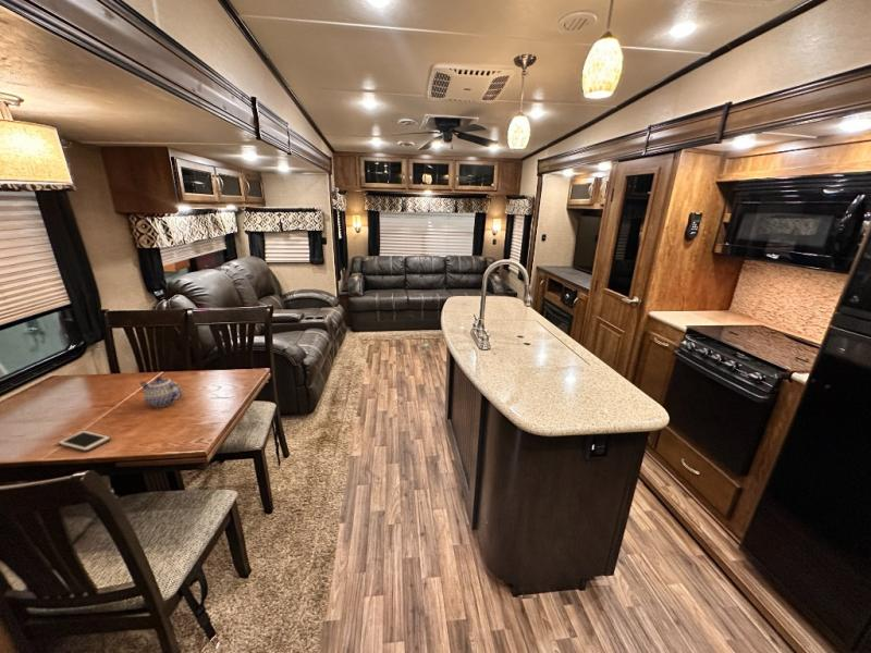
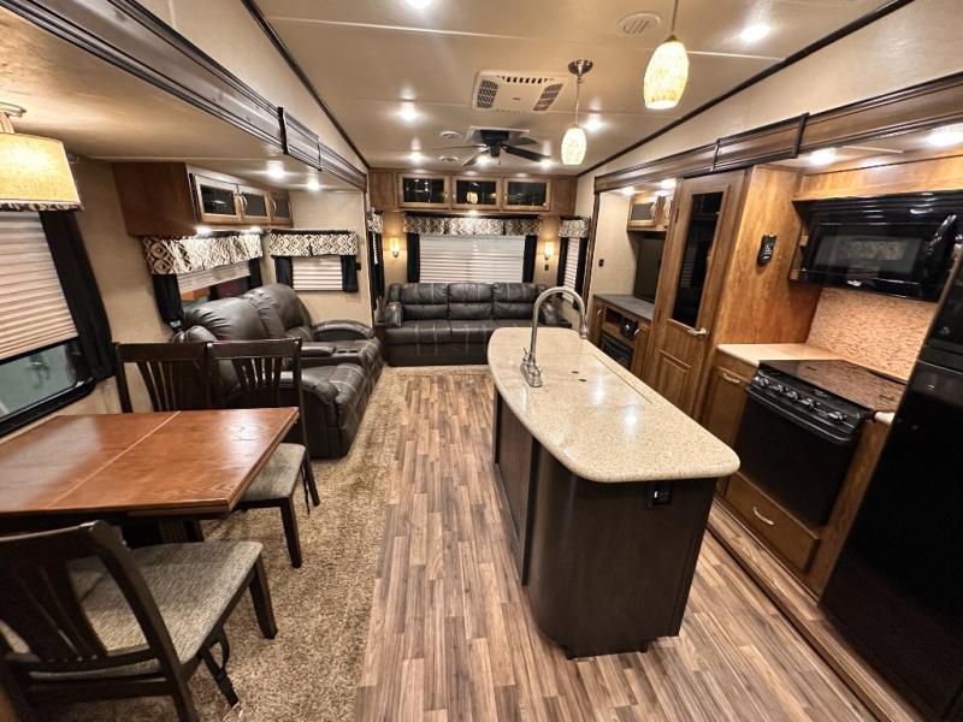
- teapot [138,375,184,408]
- cell phone [57,430,112,453]
